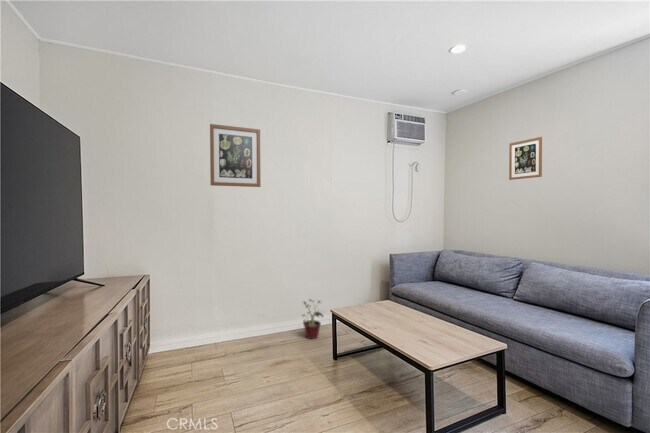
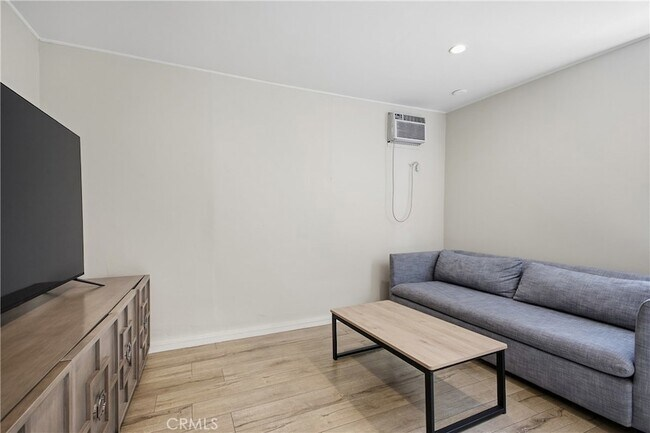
- potted plant [301,298,325,340]
- wall art [209,123,262,188]
- wall art [508,136,543,181]
